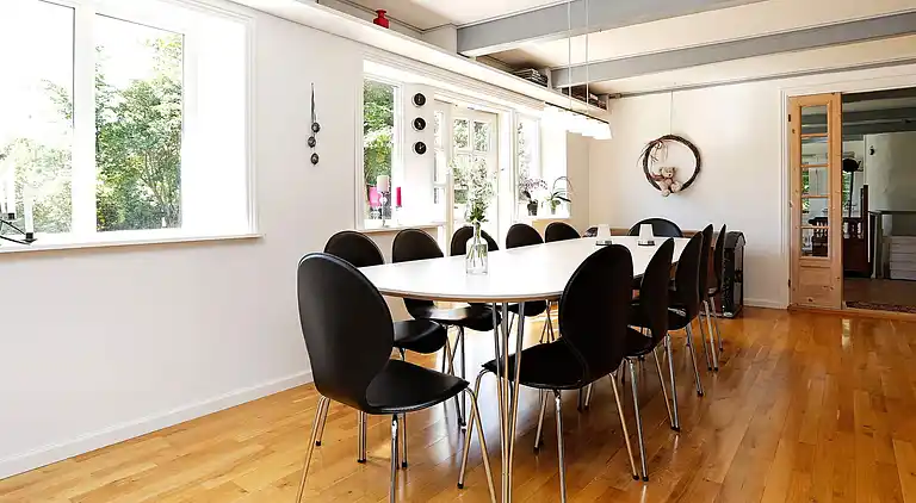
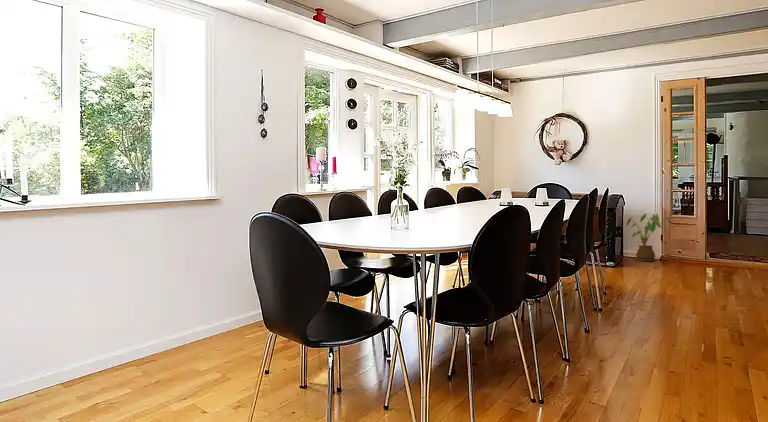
+ house plant [626,213,673,262]
